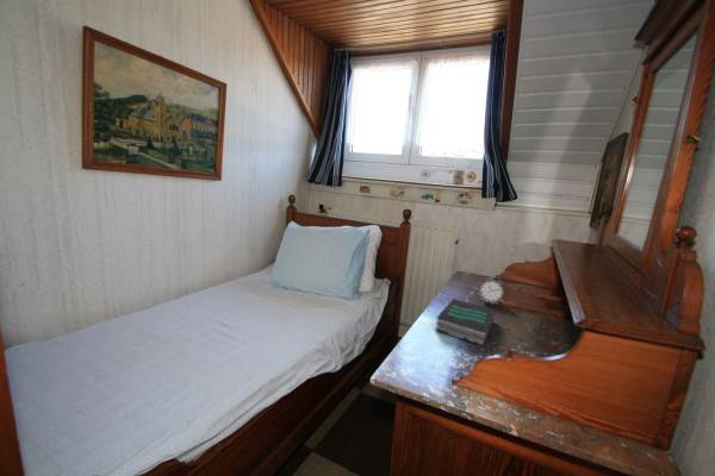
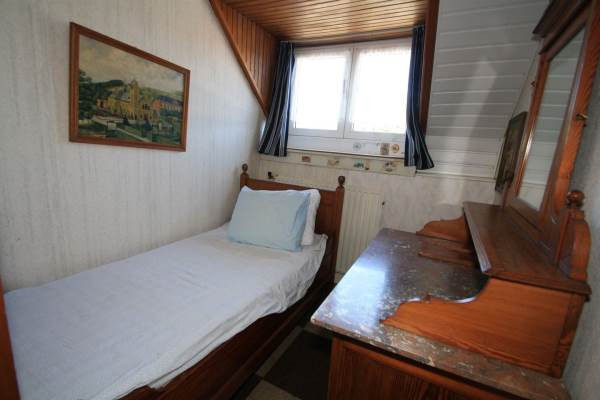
- book [434,298,497,346]
- alarm clock [479,275,504,306]
